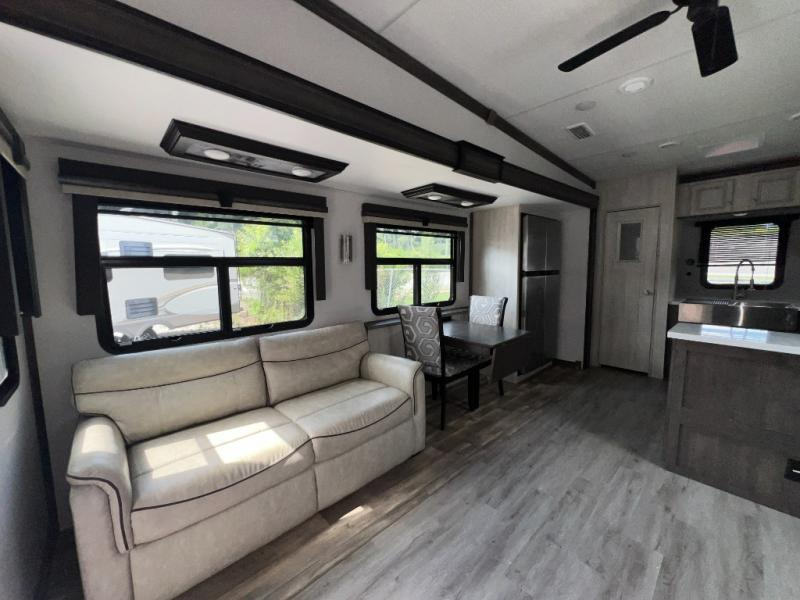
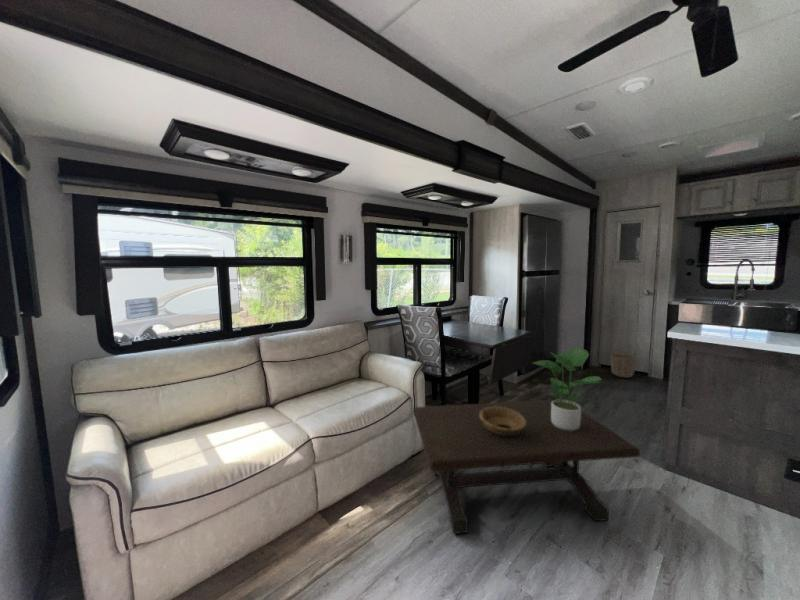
+ decorative bowl [480,407,526,436]
+ waste basket [610,352,638,379]
+ potted plant [532,347,603,431]
+ coffee table [412,399,641,535]
